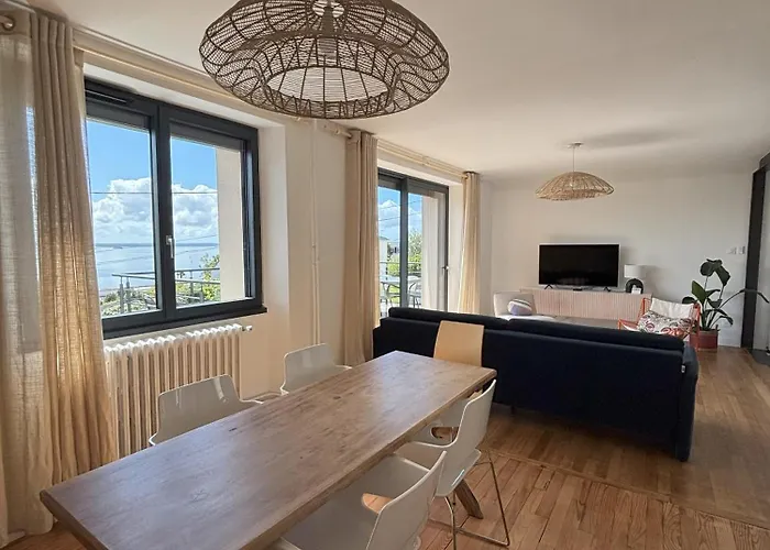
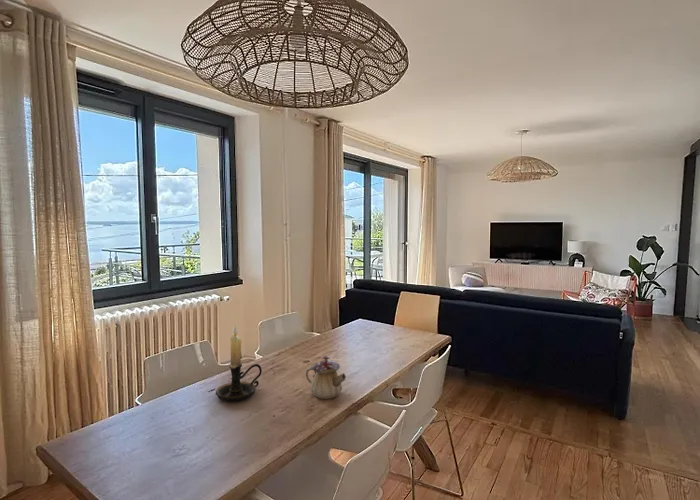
+ candle holder [215,324,263,403]
+ teapot [305,355,347,400]
